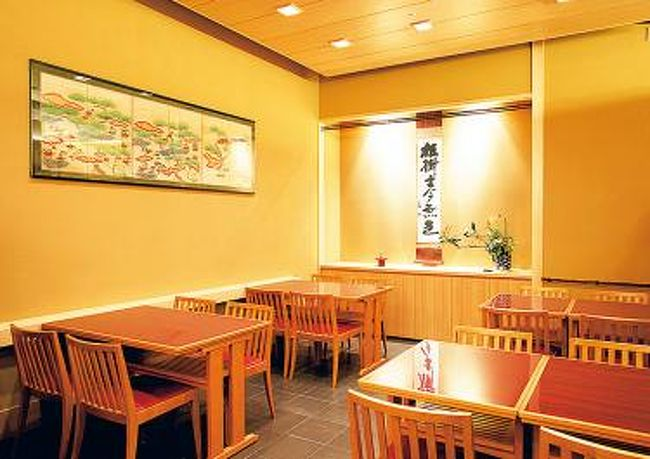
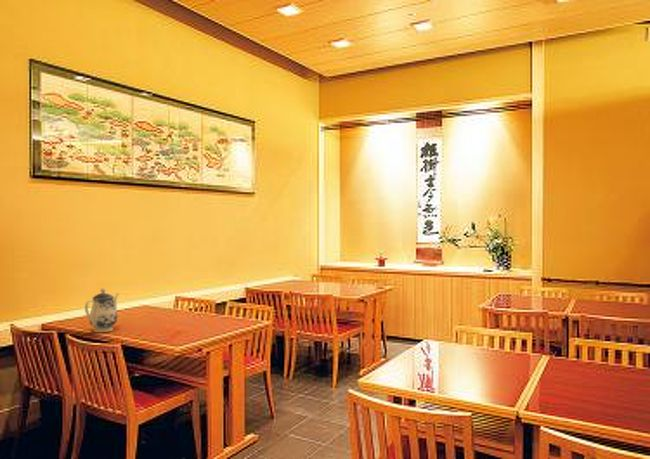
+ teapot [84,287,120,333]
